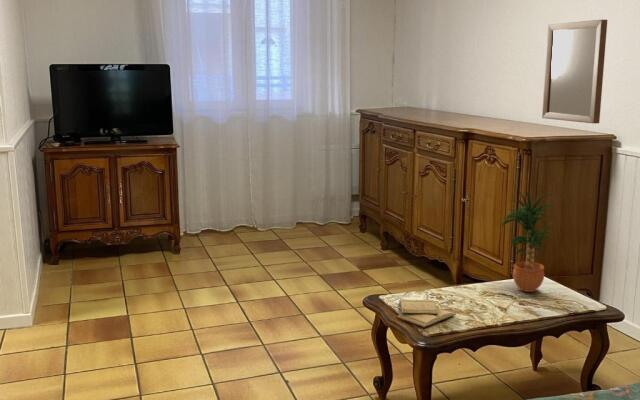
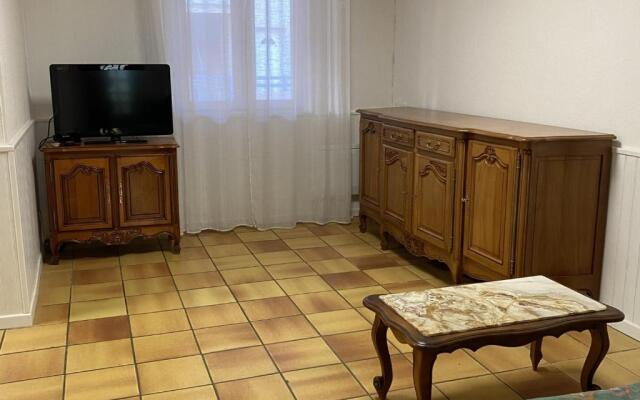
- home mirror [541,19,608,124]
- diary [395,299,457,328]
- potted plant [500,190,556,293]
